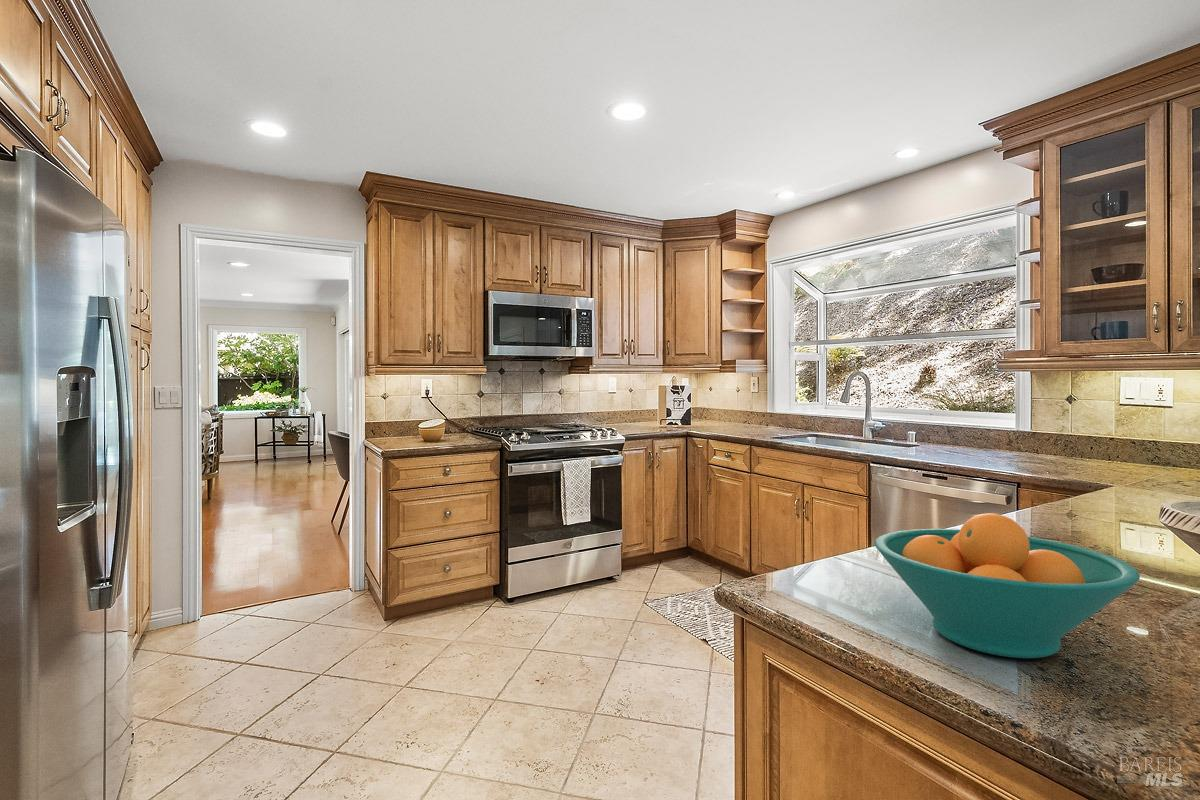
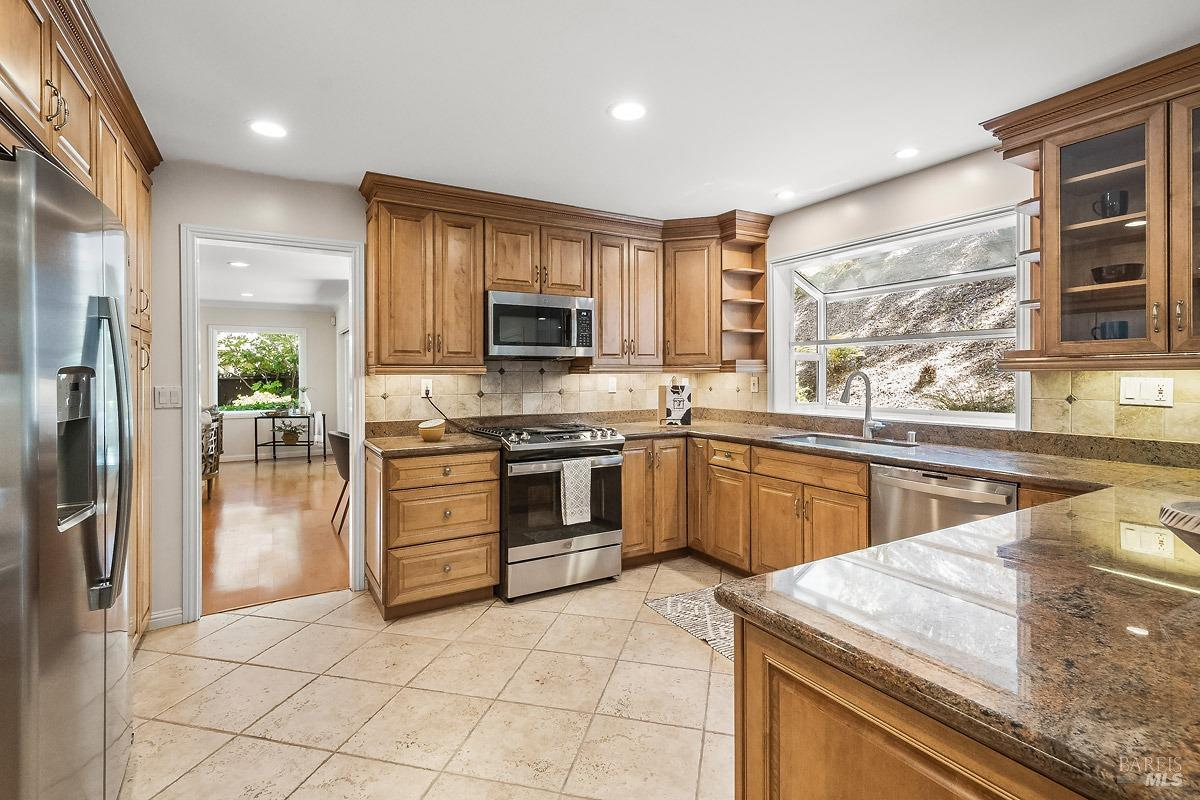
- fruit bowl [874,512,1141,659]
